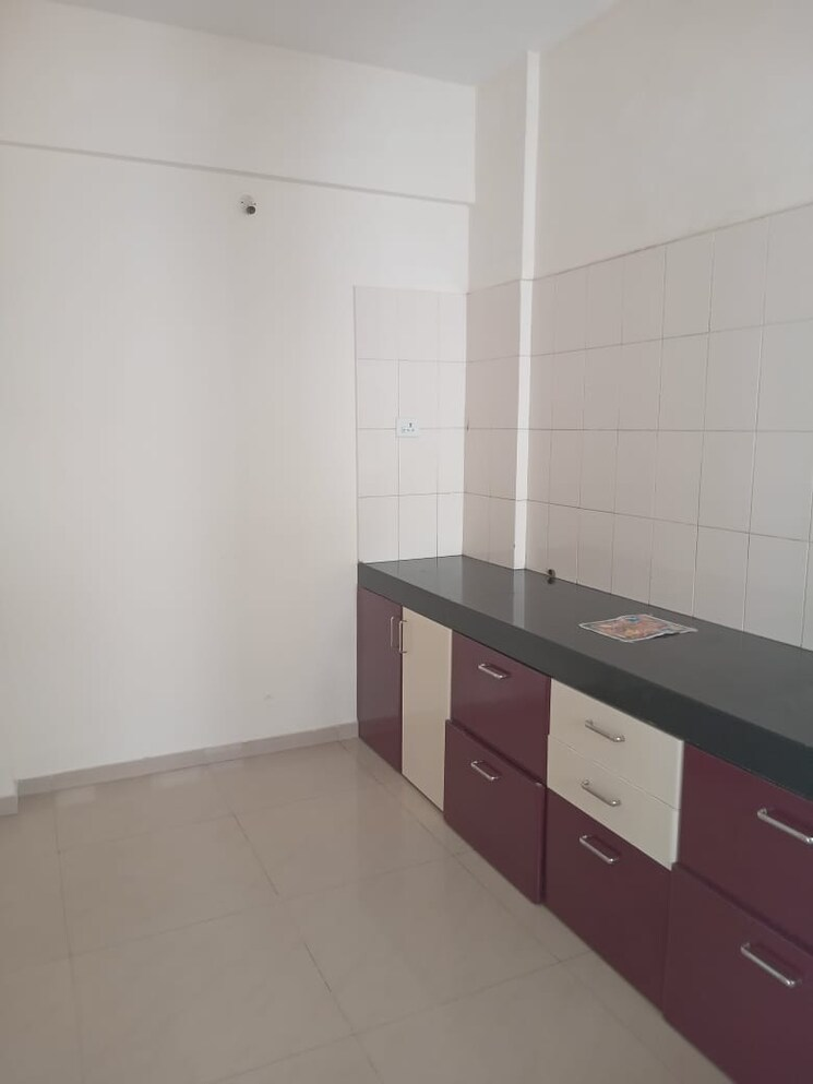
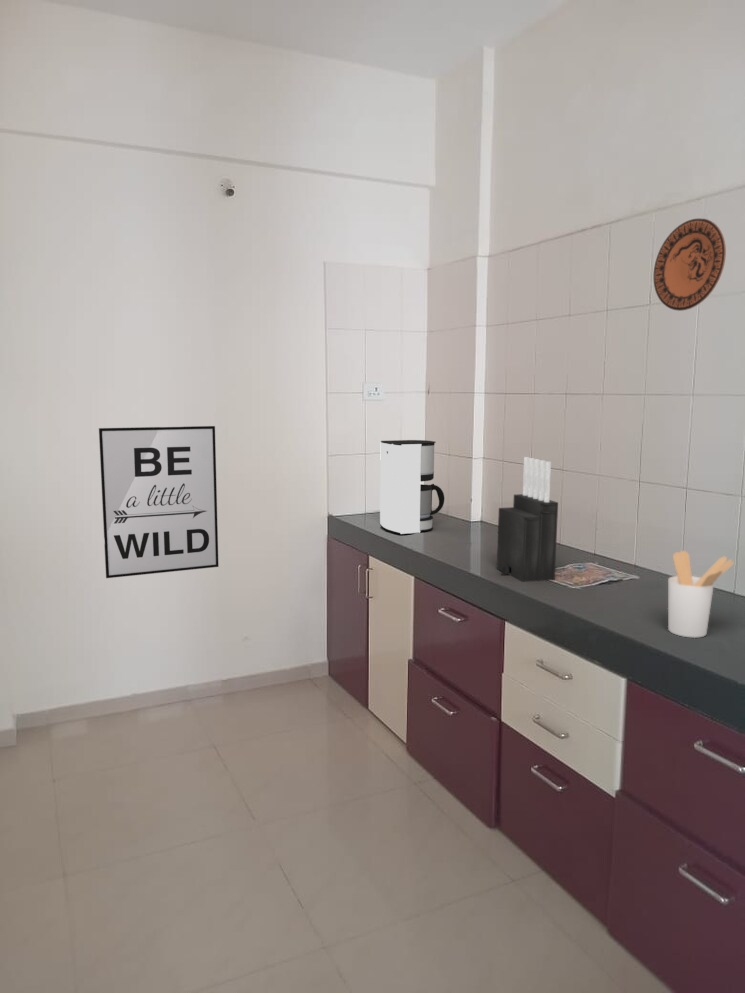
+ knife block [496,456,559,583]
+ coffee maker [379,439,445,535]
+ utensil holder [667,550,735,639]
+ decorative plate [653,218,727,312]
+ wall art [98,425,219,579]
